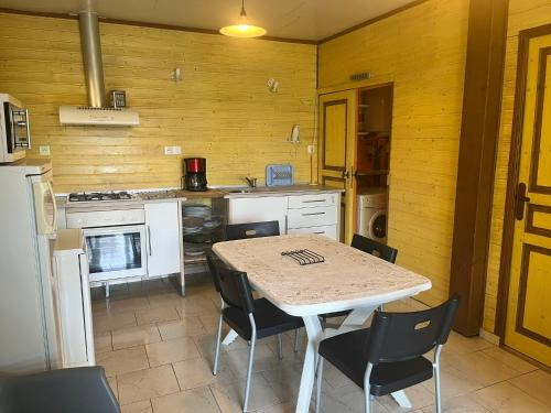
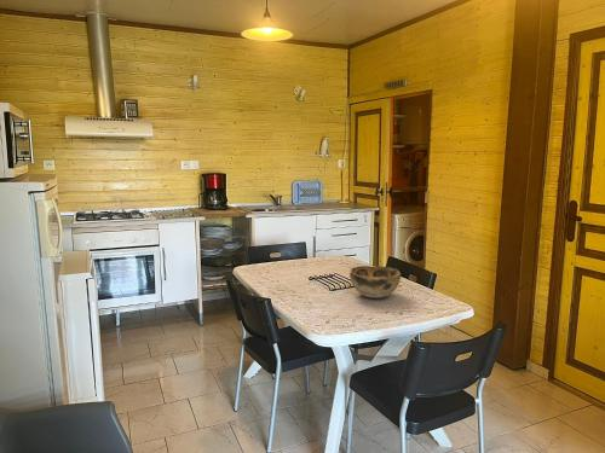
+ decorative bowl [348,265,402,300]
